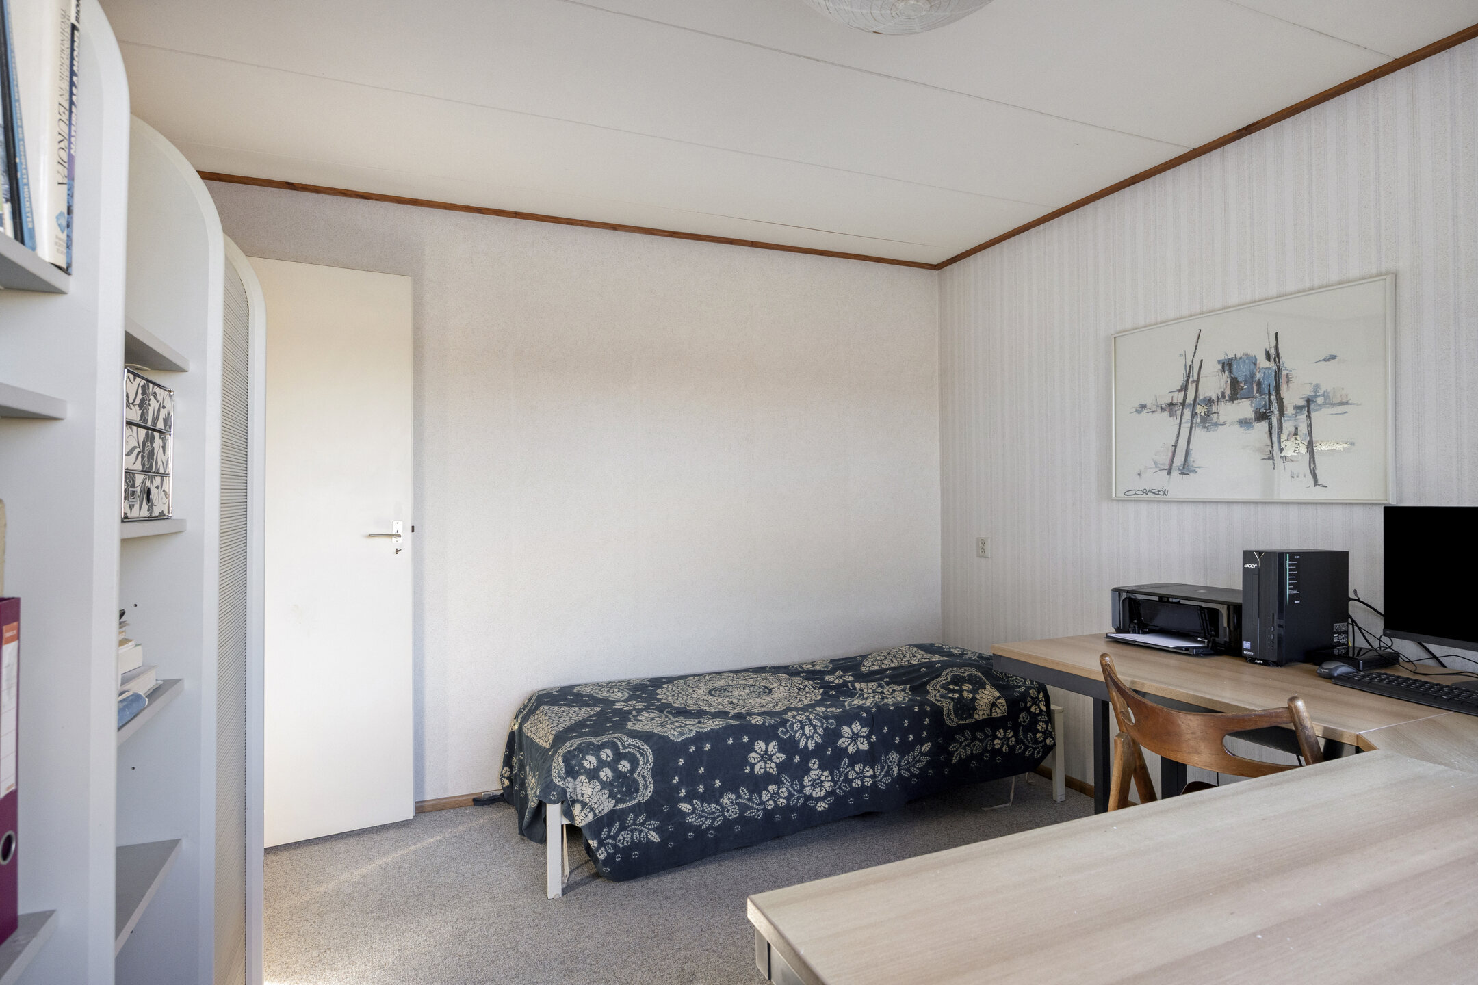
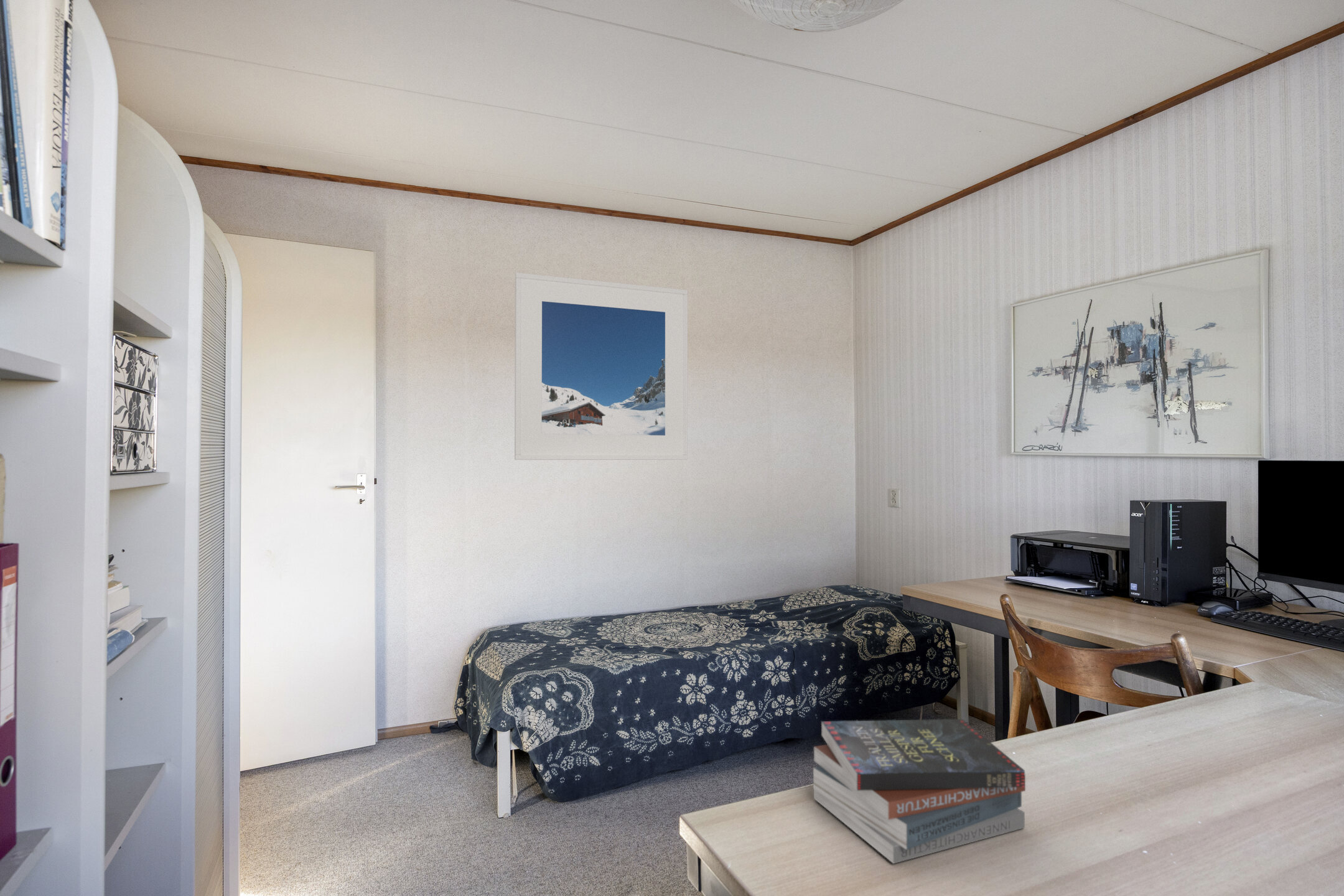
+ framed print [514,272,688,460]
+ book [813,719,1026,864]
